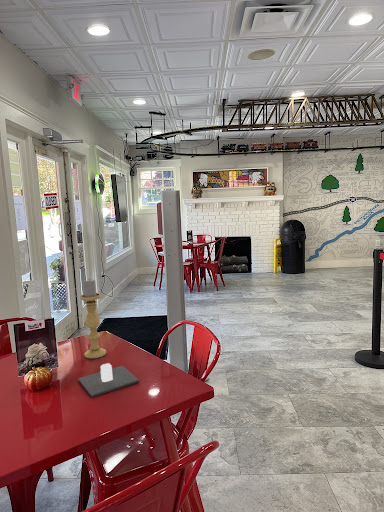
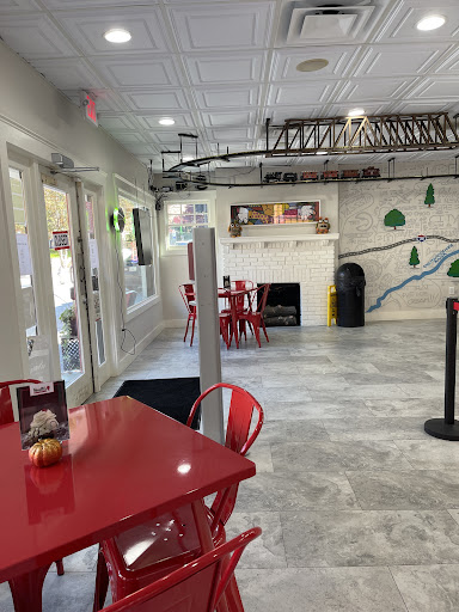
- candle [77,362,140,398]
- candle holder [79,278,107,360]
